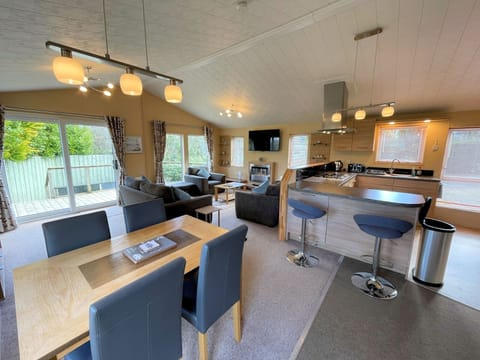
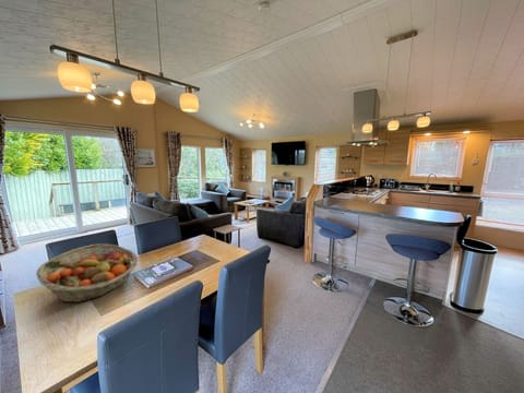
+ fruit basket [35,243,139,303]
